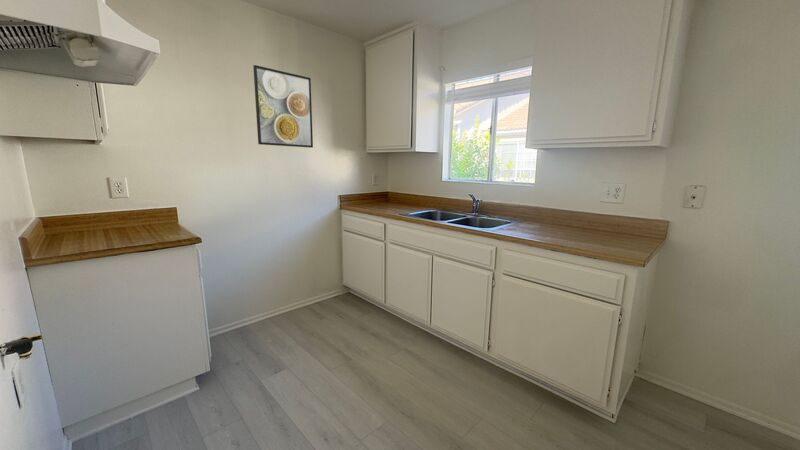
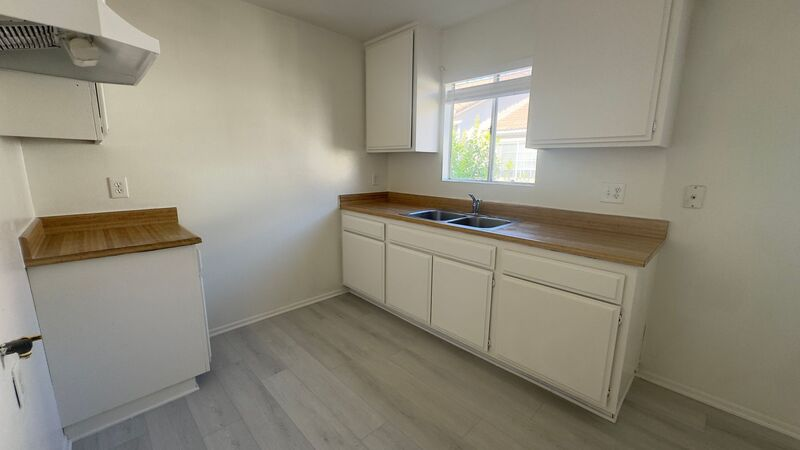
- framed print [252,64,314,149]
